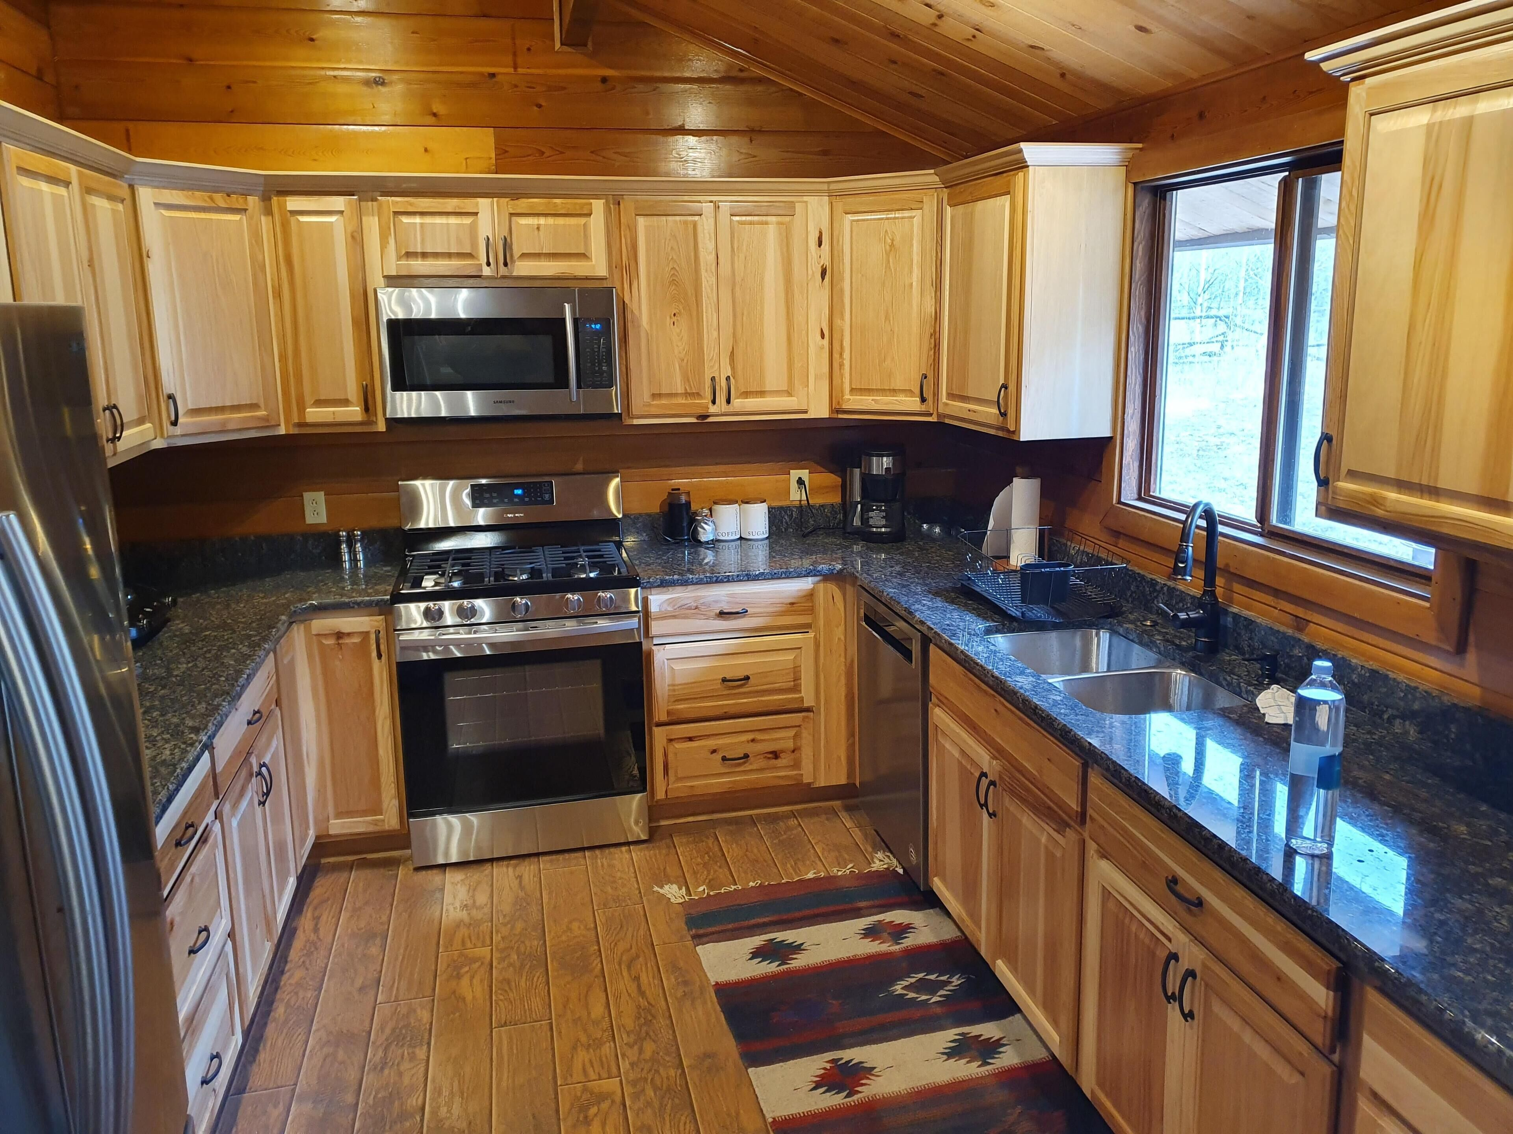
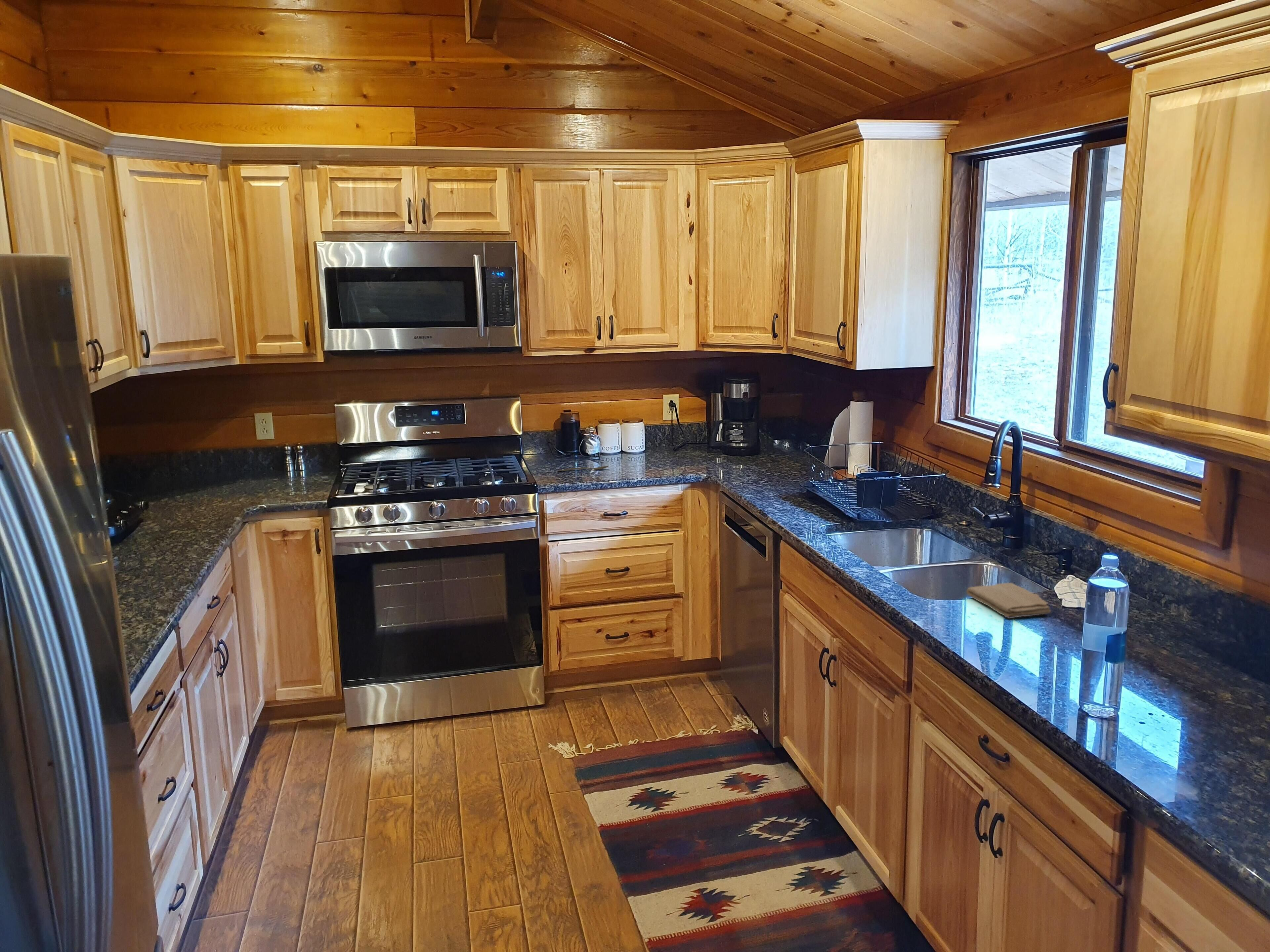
+ spoon [558,466,609,472]
+ washcloth [966,582,1051,618]
